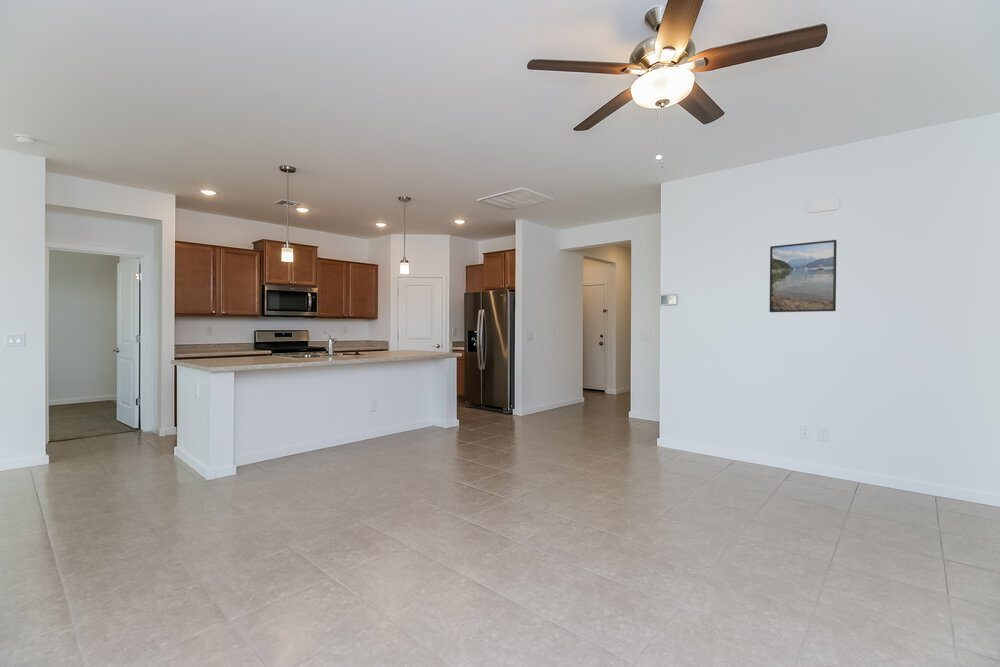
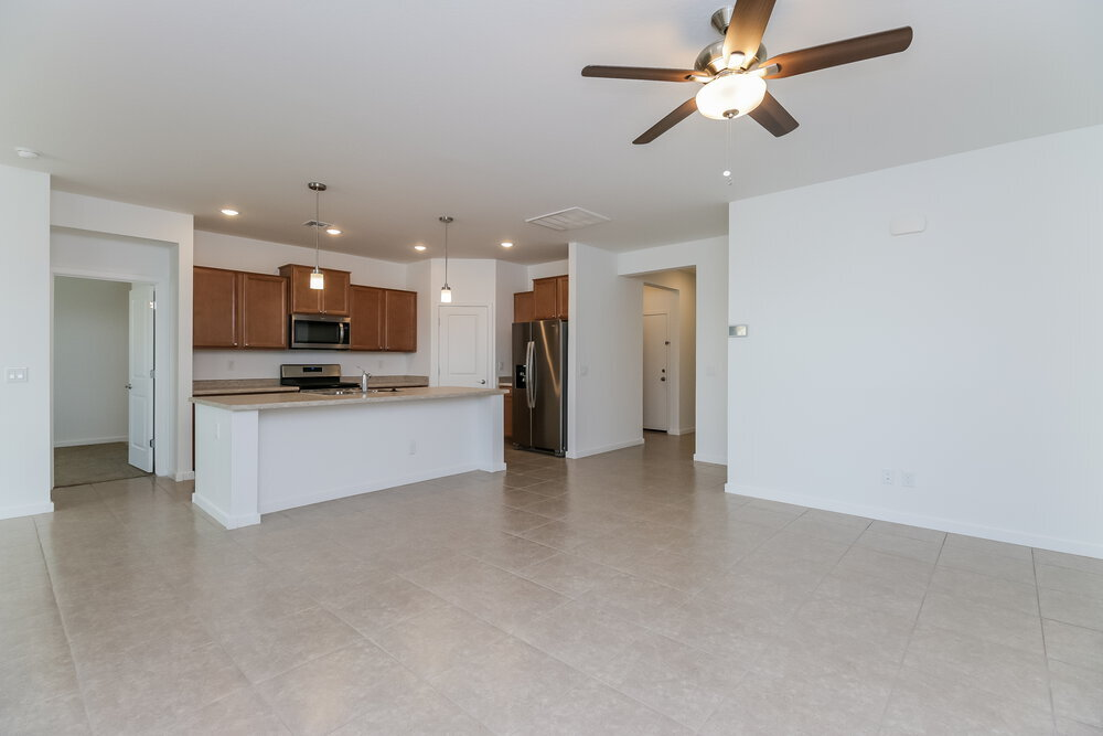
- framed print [768,239,838,313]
